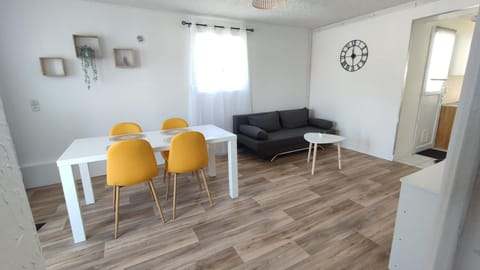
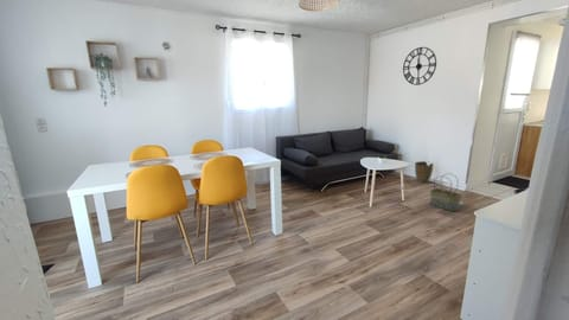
+ basket [429,172,462,212]
+ vase [414,160,435,184]
